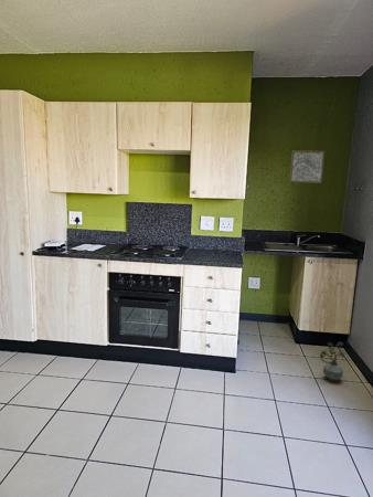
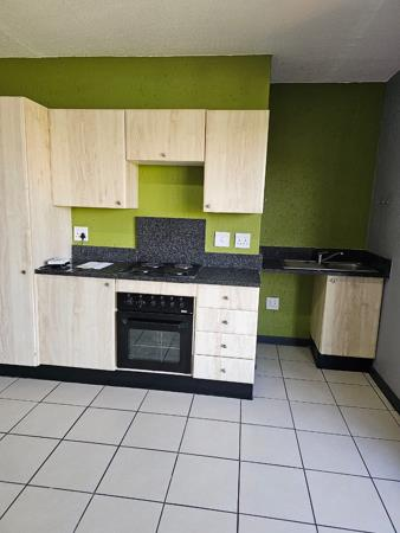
- wall art [289,149,326,184]
- potted plant [319,341,345,382]
